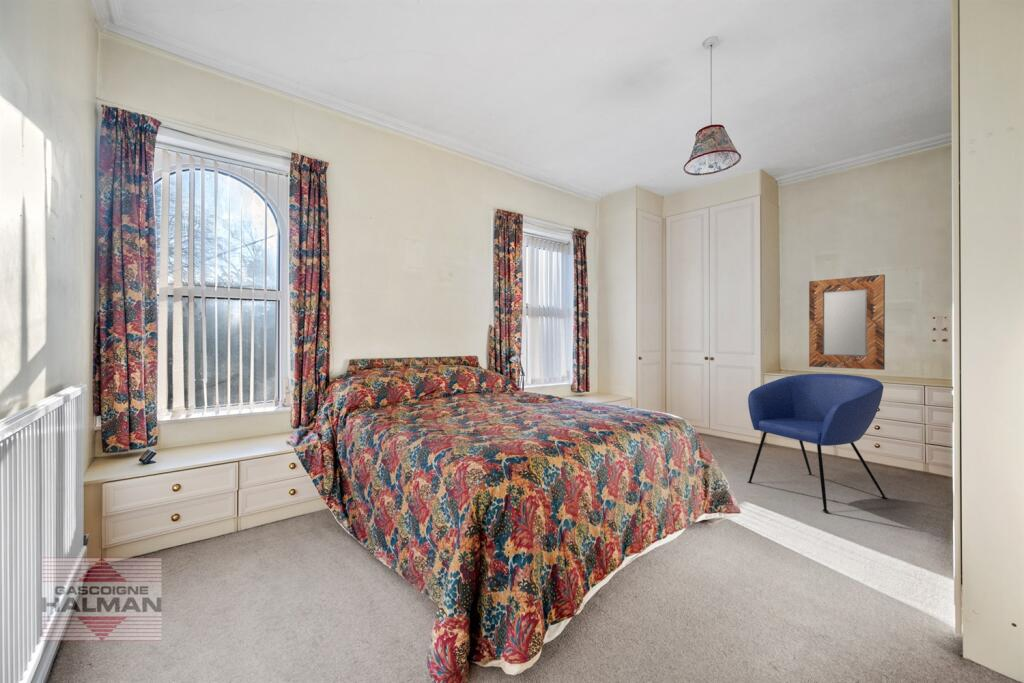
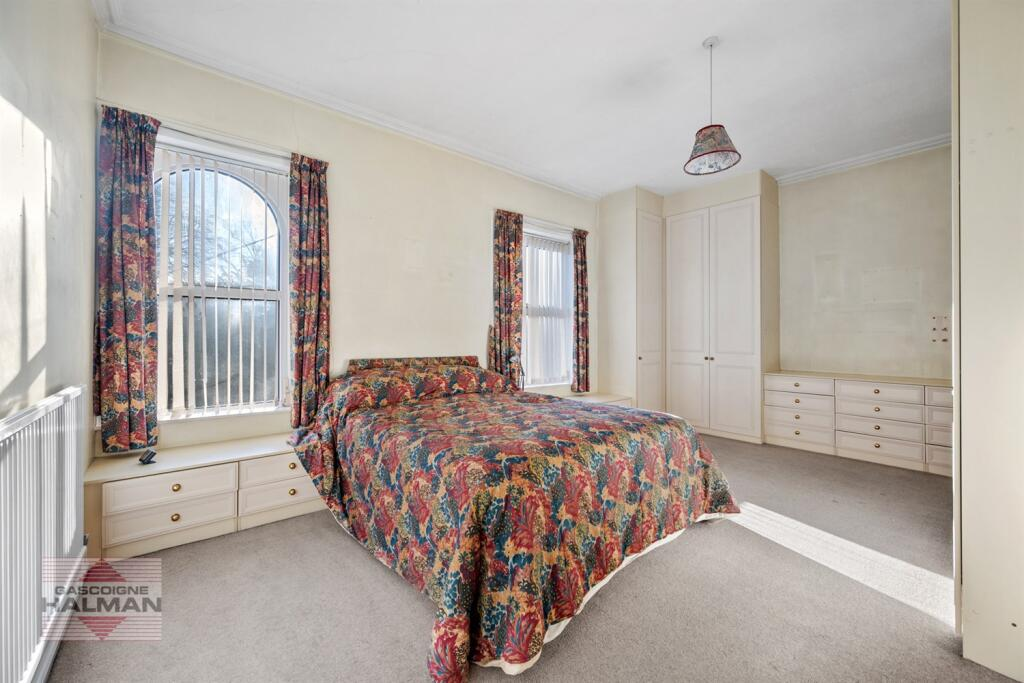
- home mirror [808,274,886,371]
- armchair [746,373,888,513]
